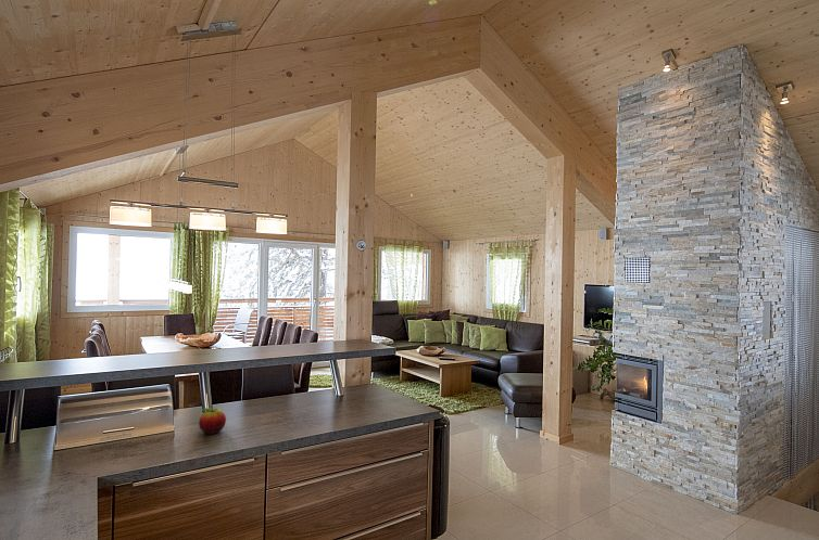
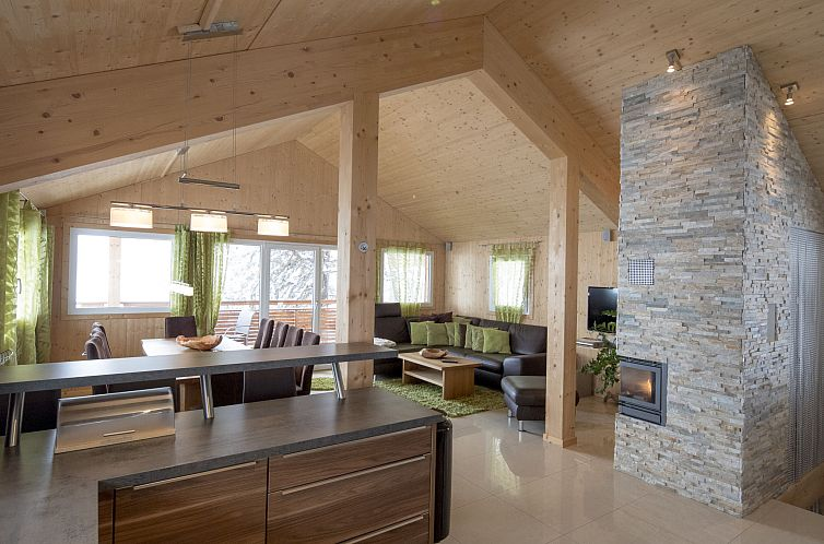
- fruit [198,407,227,435]
